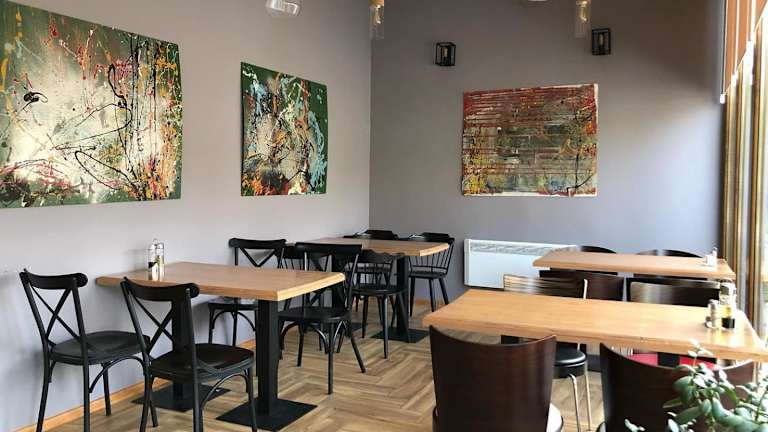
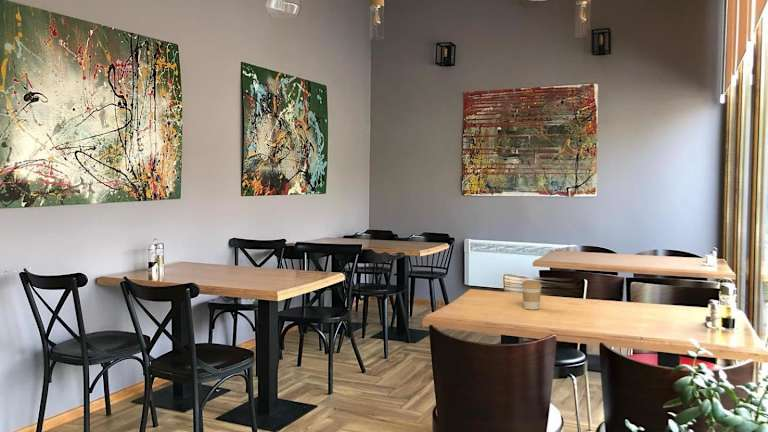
+ coffee cup [521,279,543,310]
